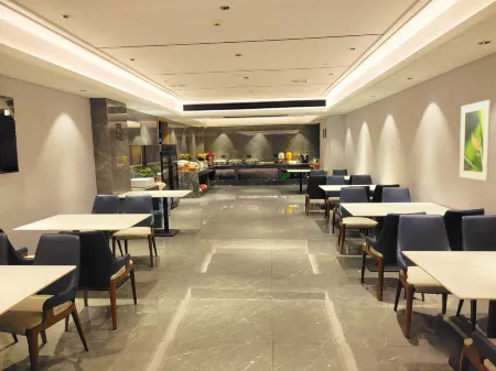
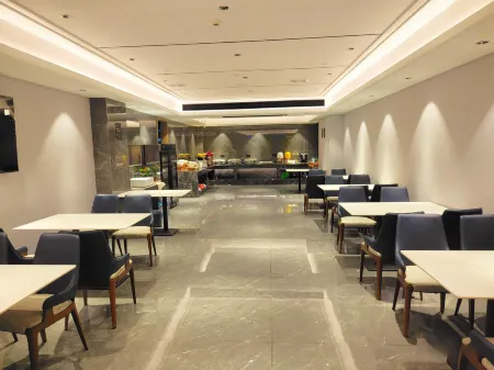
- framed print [459,99,493,182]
